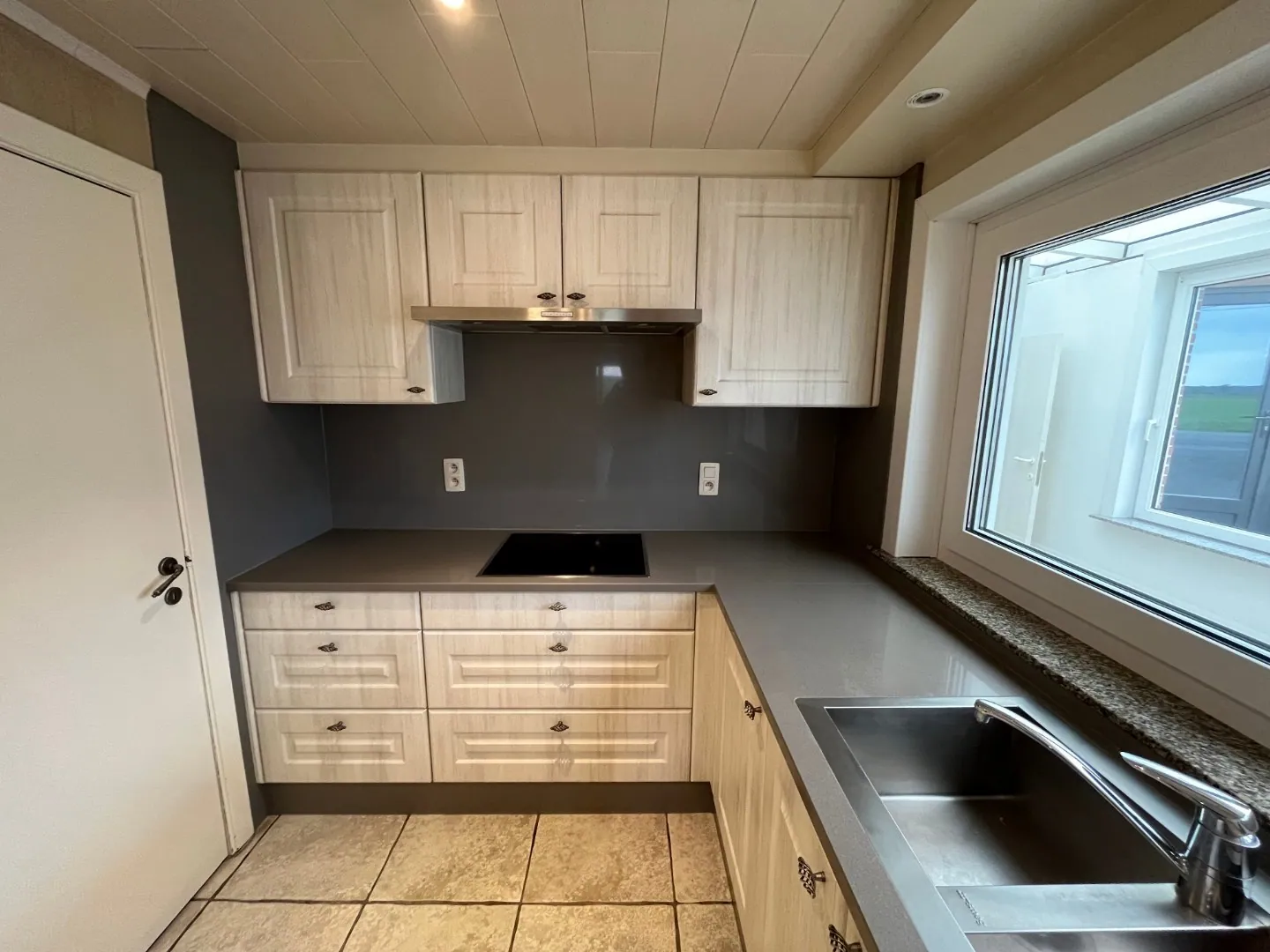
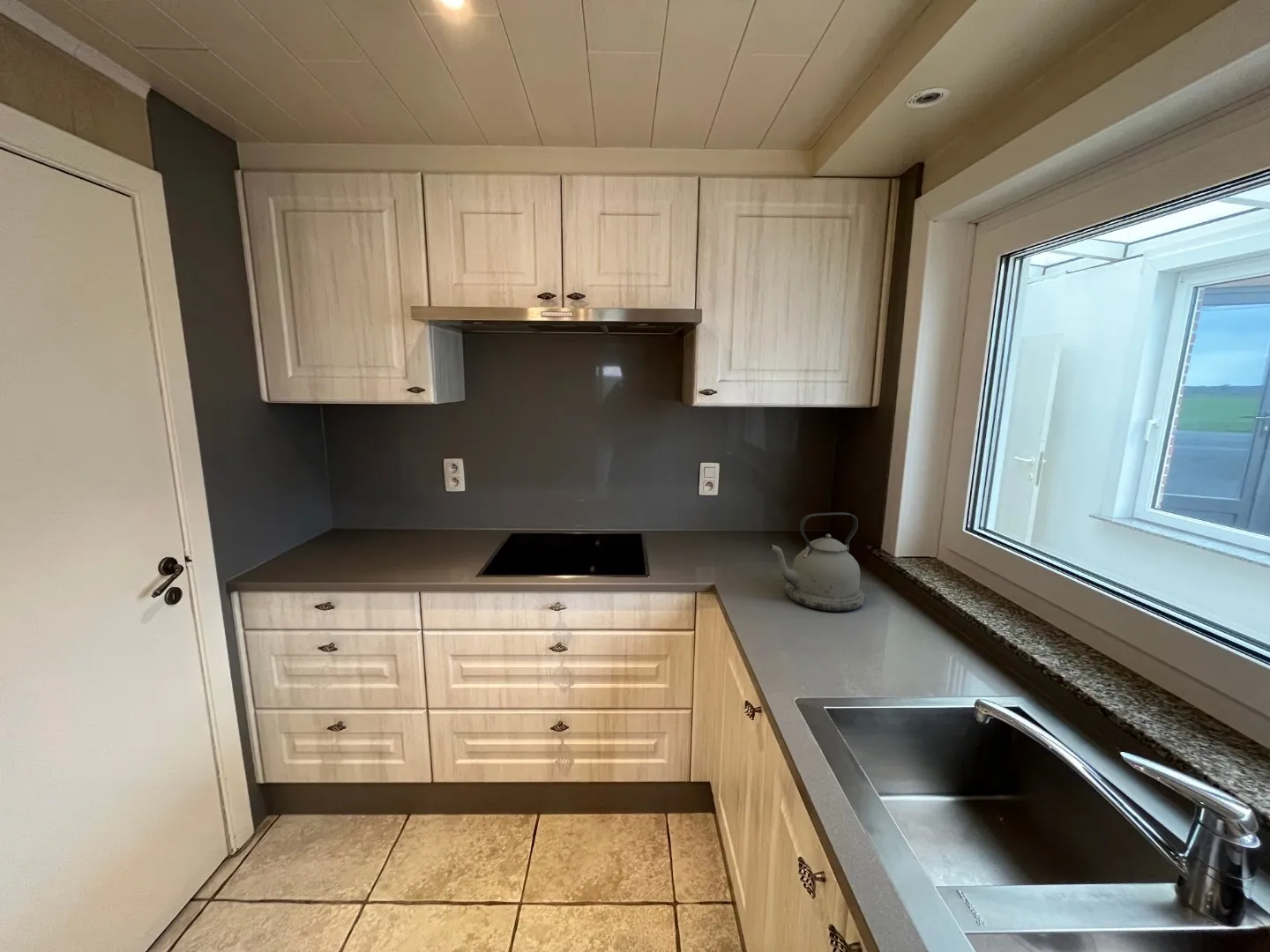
+ kettle [769,511,866,612]
